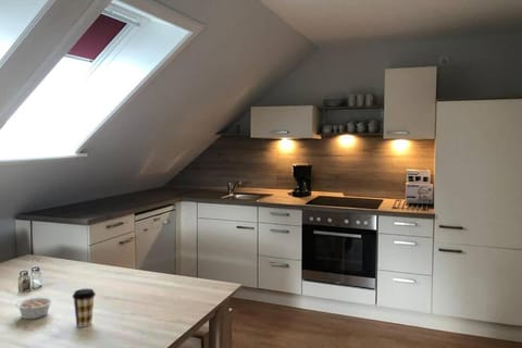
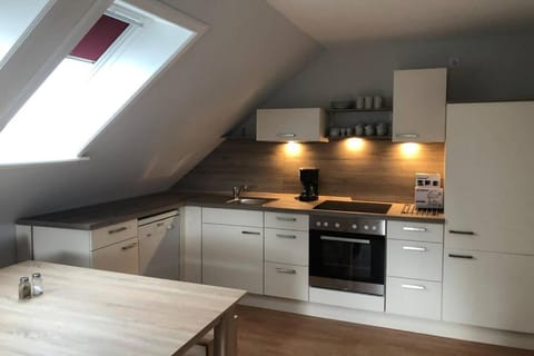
- coffee cup [72,288,97,327]
- legume [15,296,53,320]
